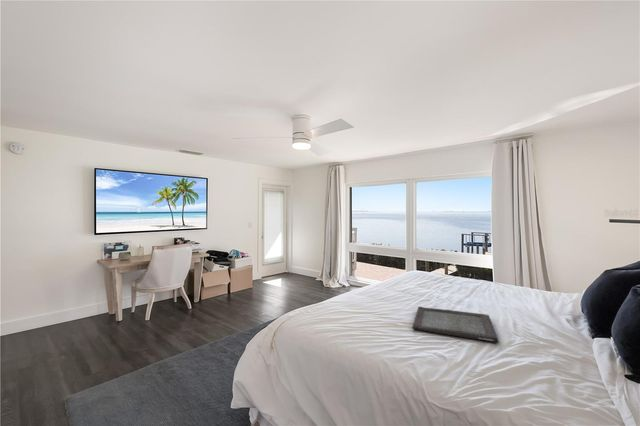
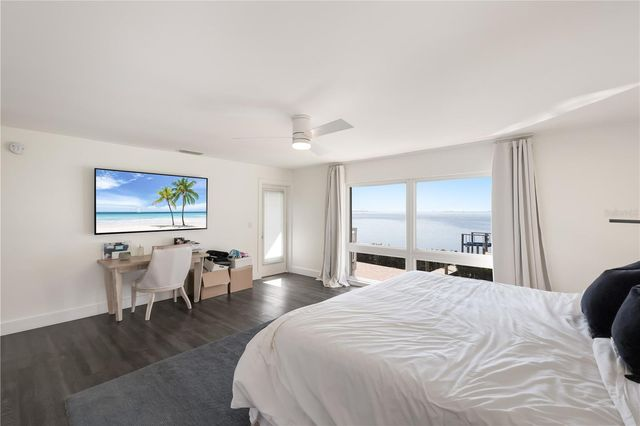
- serving tray [411,306,500,343]
